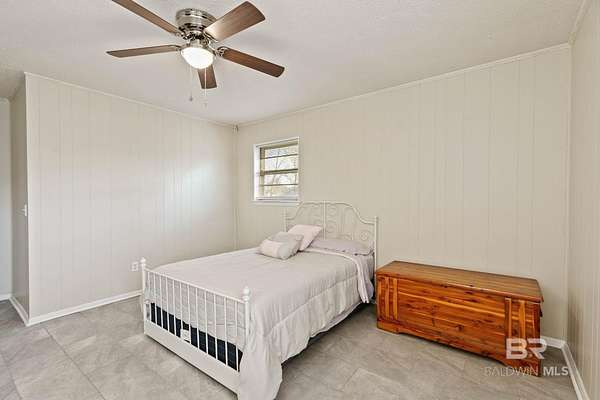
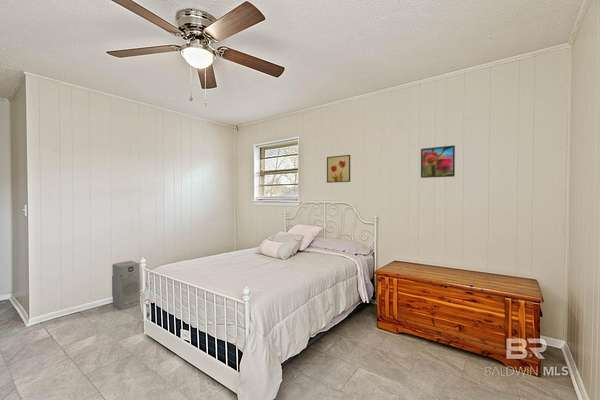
+ air purifier [111,260,142,311]
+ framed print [420,144,456,179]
+ wall art [326,154,351,184]
